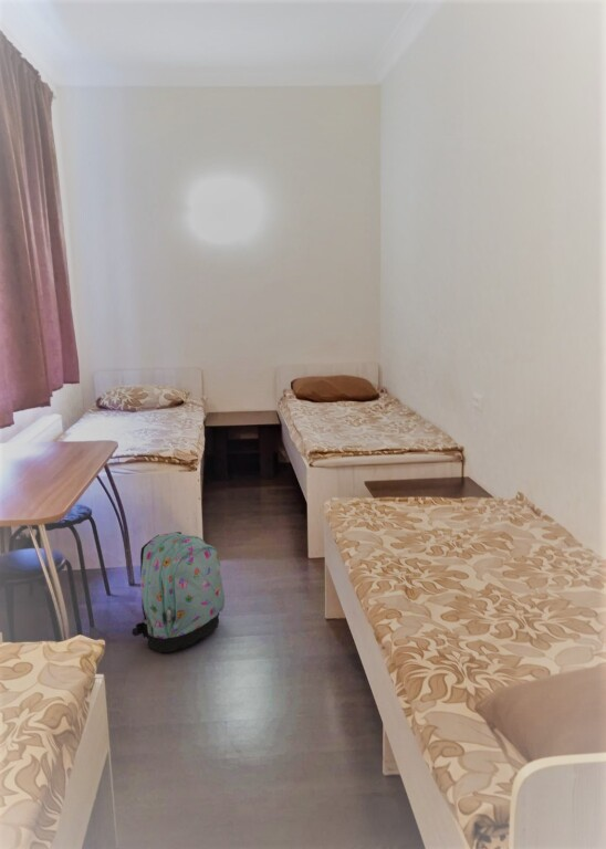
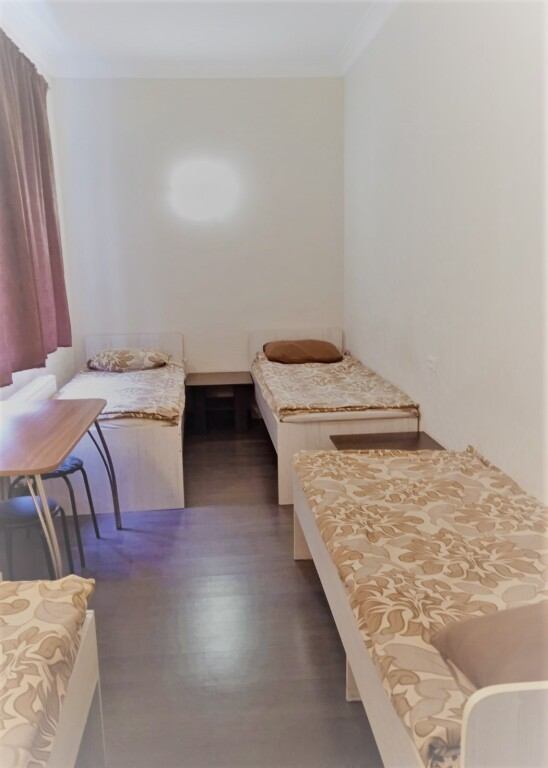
- backpack [132,531,226,653]
